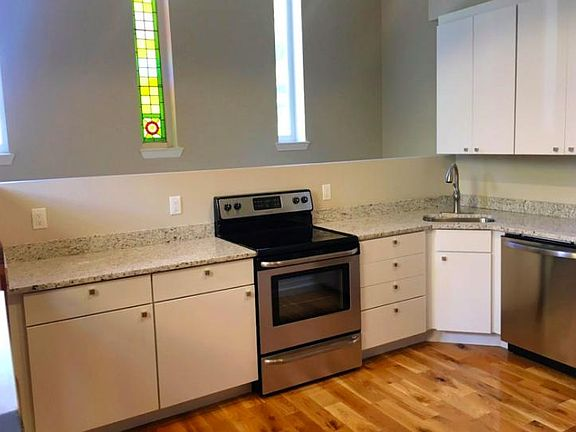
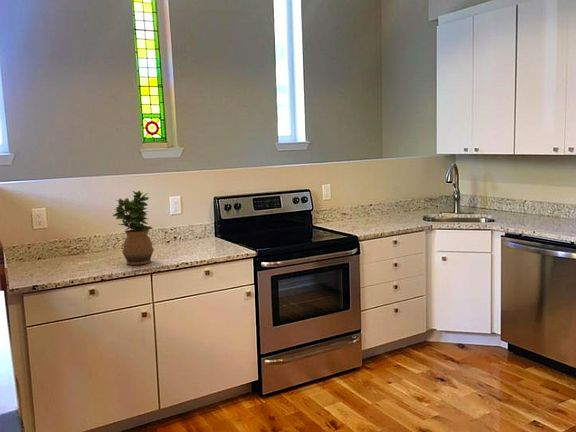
+ potted plant [112,190,155,266]
